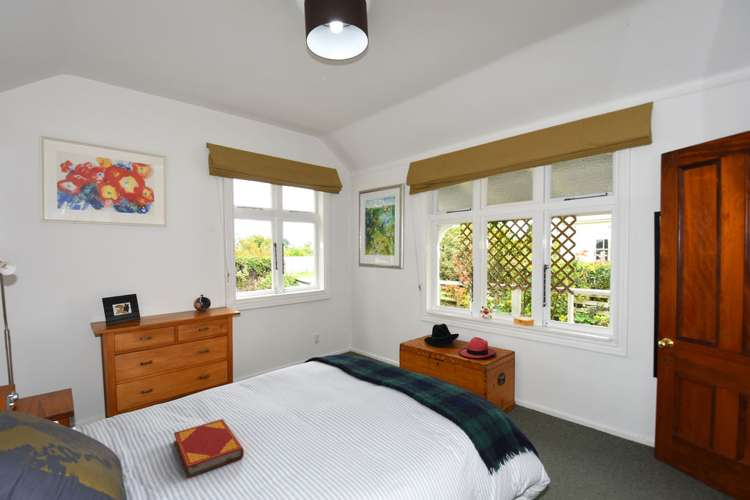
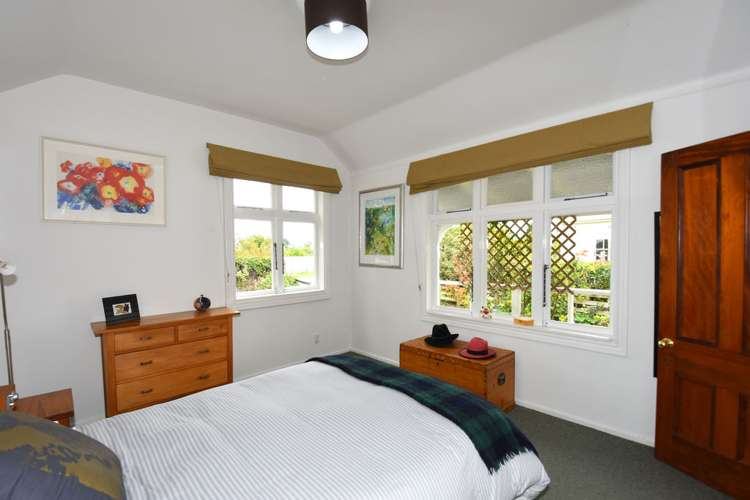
- hardback book [173,418,245,479]
